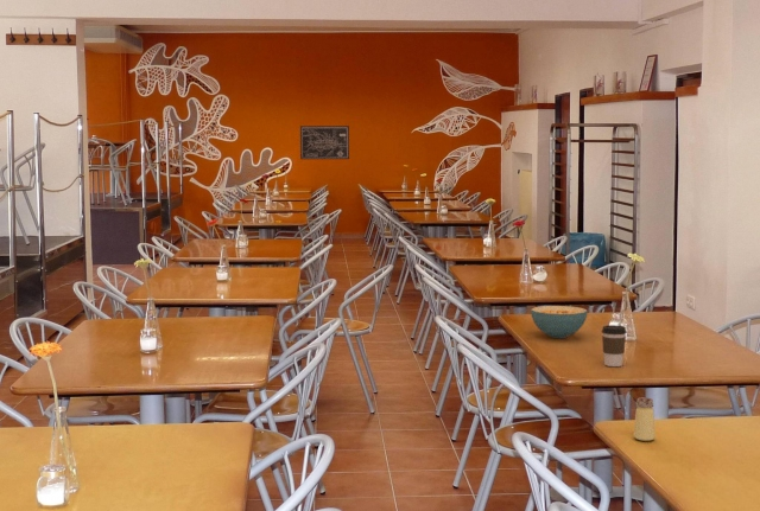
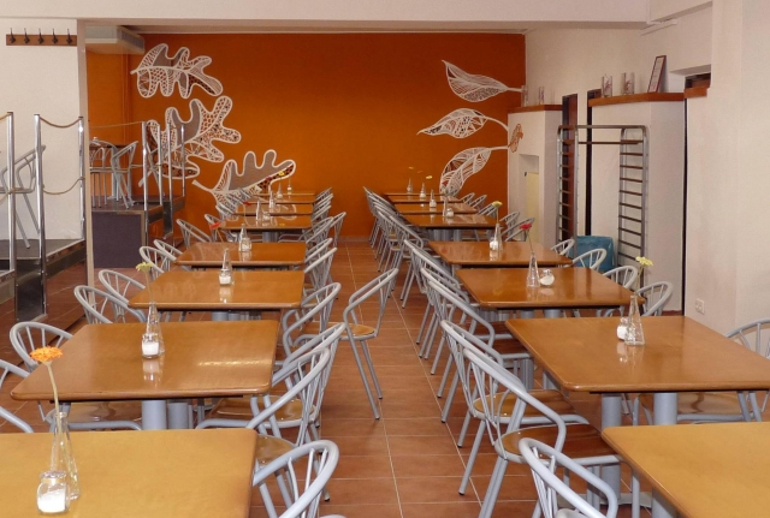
- saltshaker [633,396,657,442]
- coffee cup [601,324,627,368]
- cereal bowl [530,305,589,339]
- wall art [299,124,350,160]
